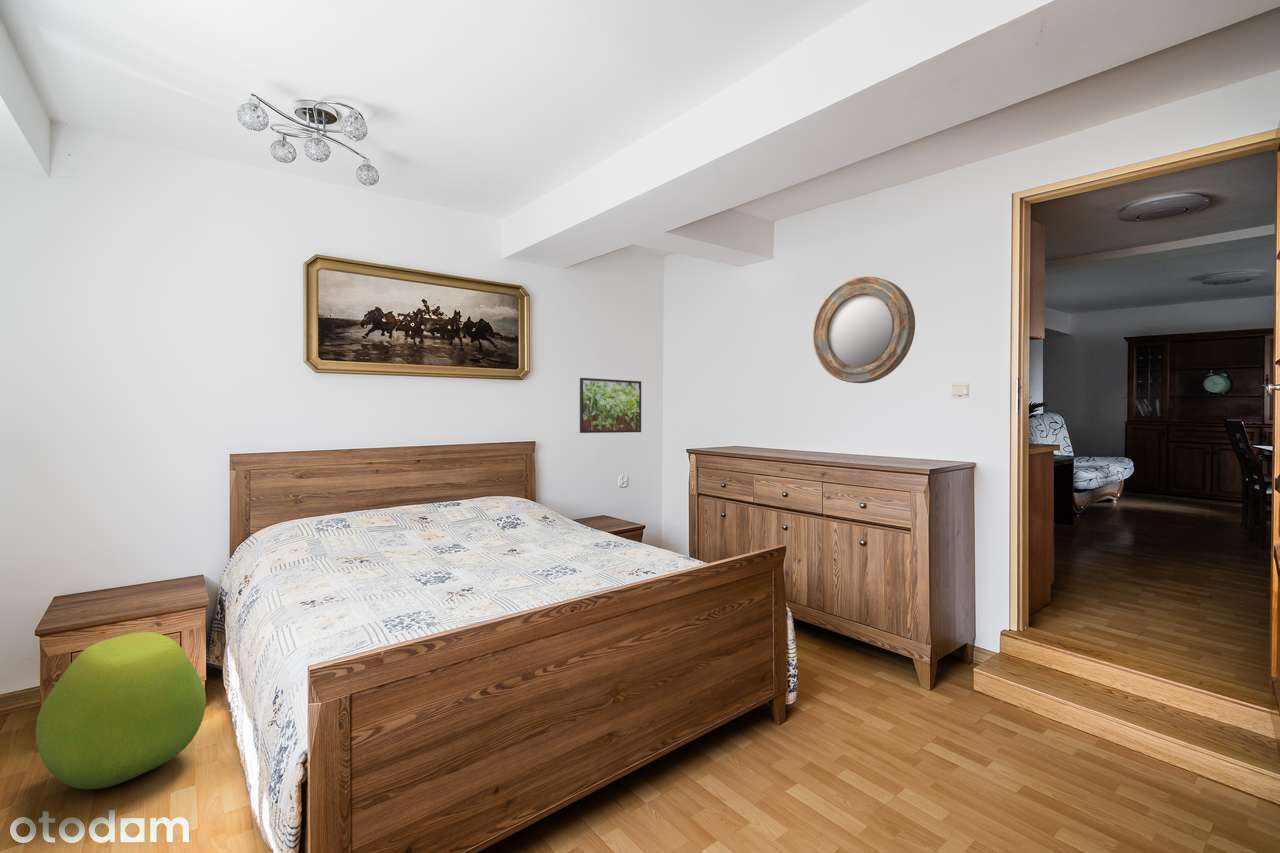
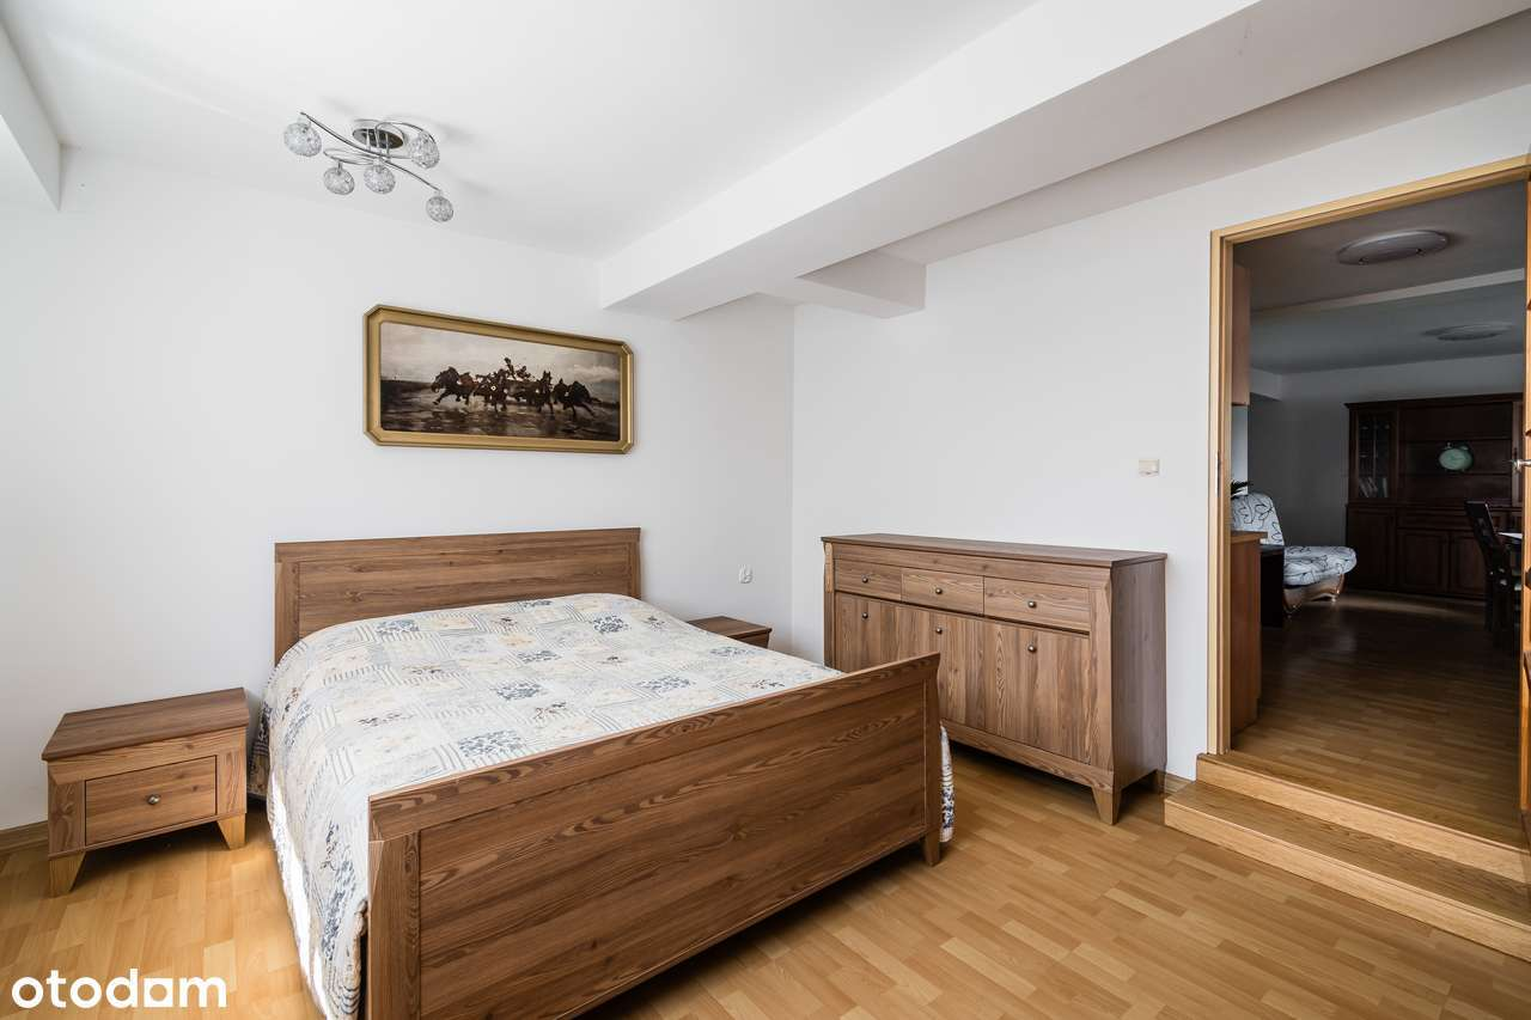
- home mirror [812,276,916,384]
- ottoman [35,631,207,790]
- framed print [579,377,642,434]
